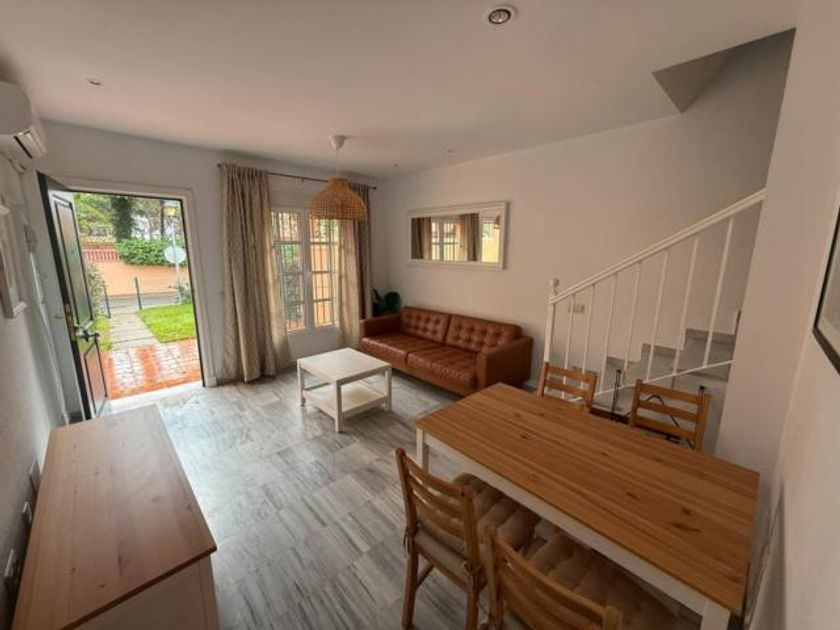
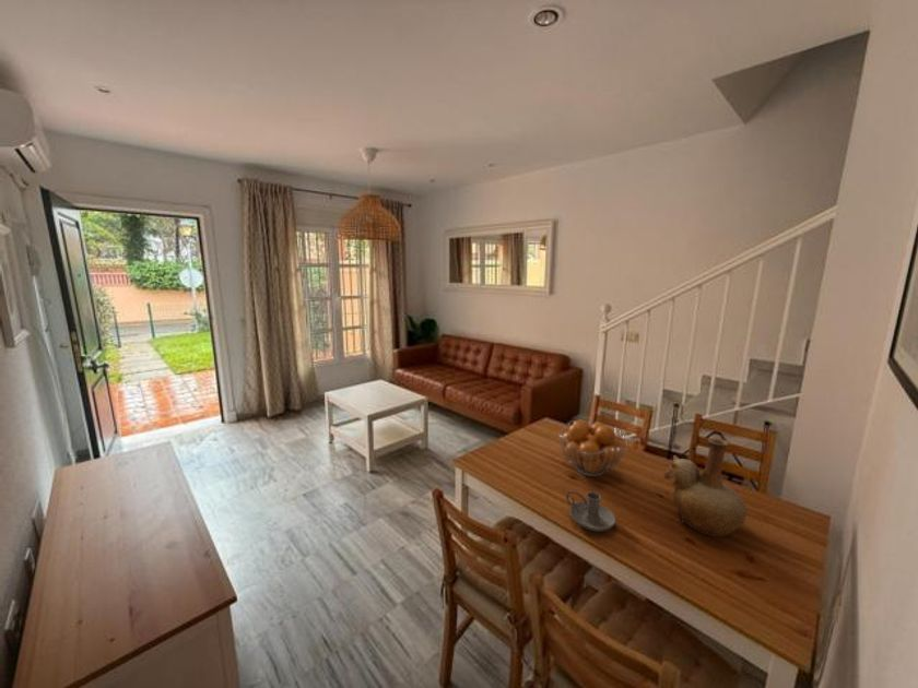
+ fruit basket [557,419,628,477]
+ vase [662,438,748,538]
+ candle holder [565,489,616,533]
